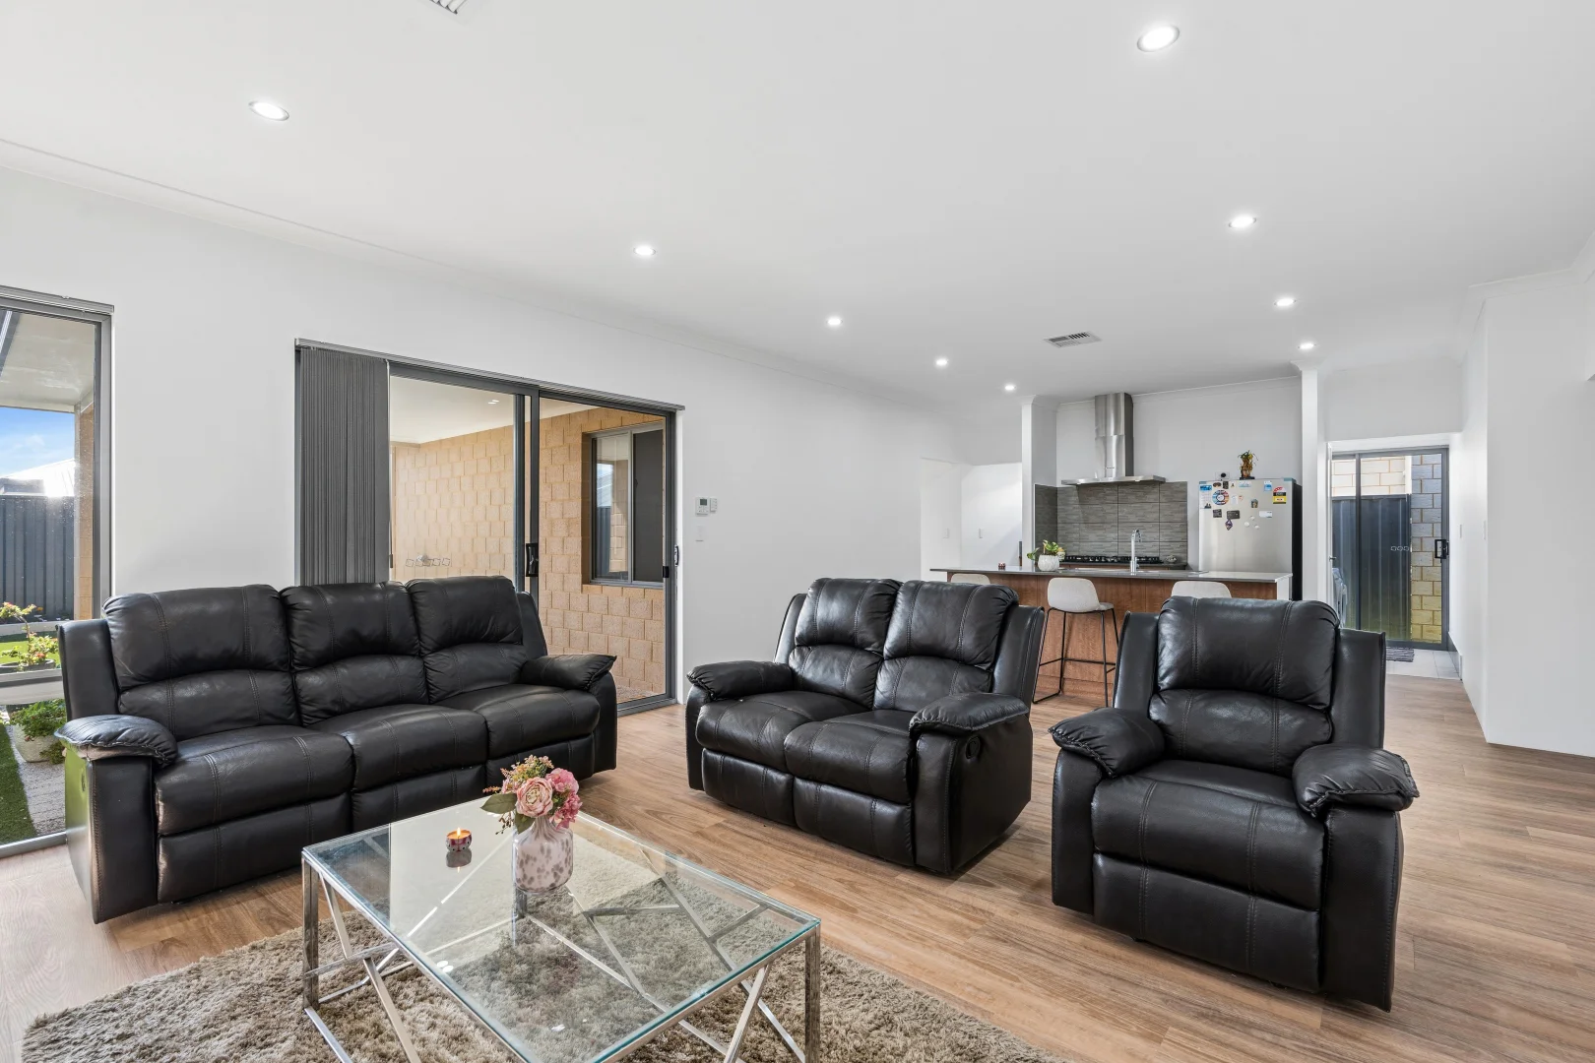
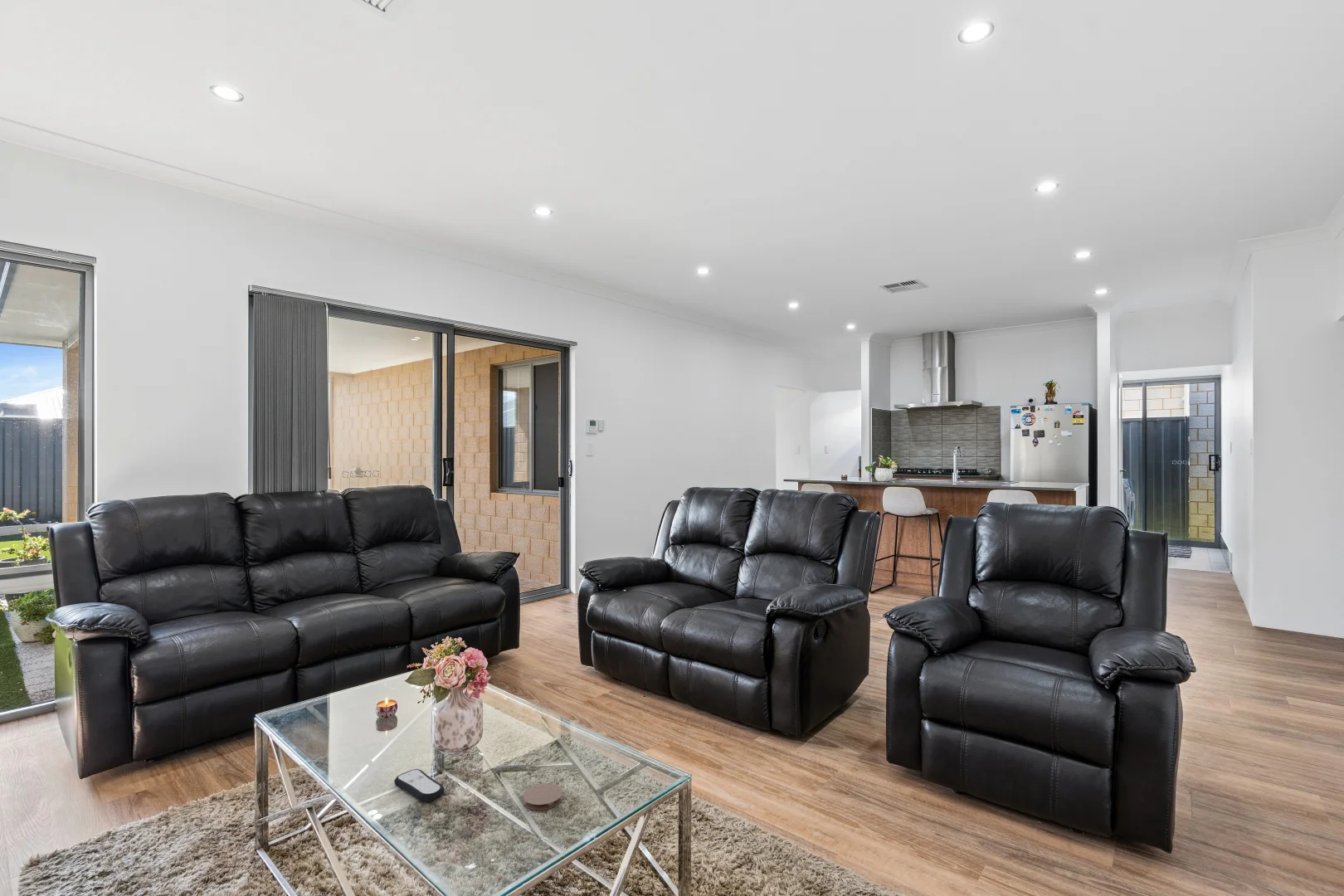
+ remote control [393,768,446,803]
+ coaster [523,783,563,811]
